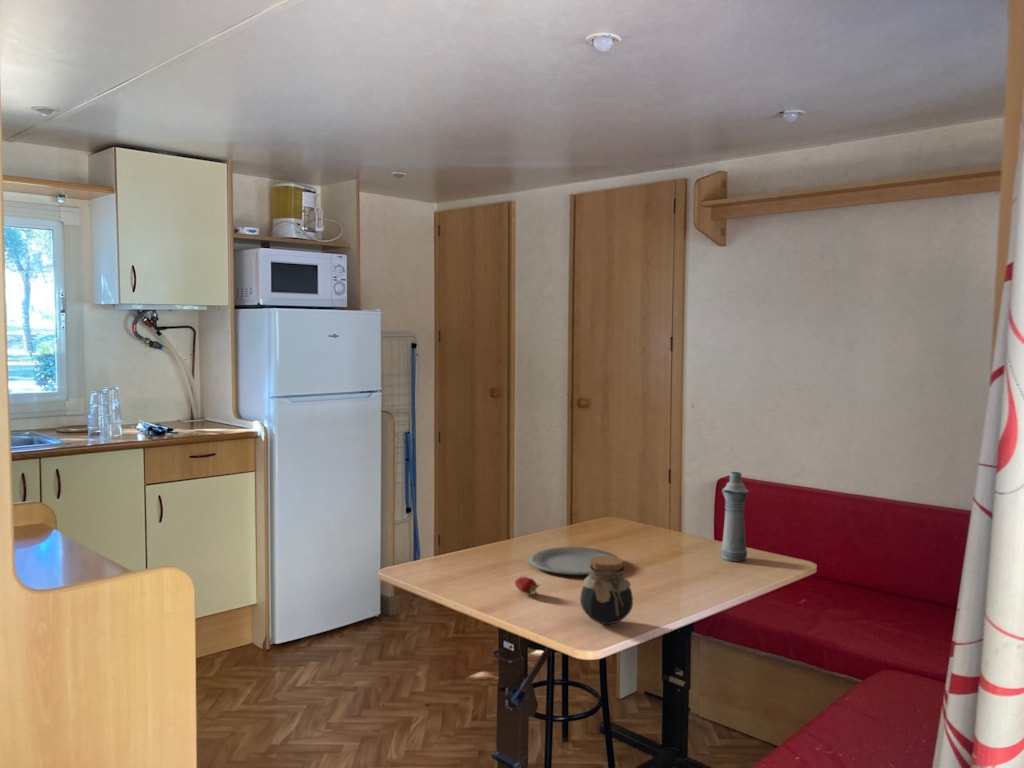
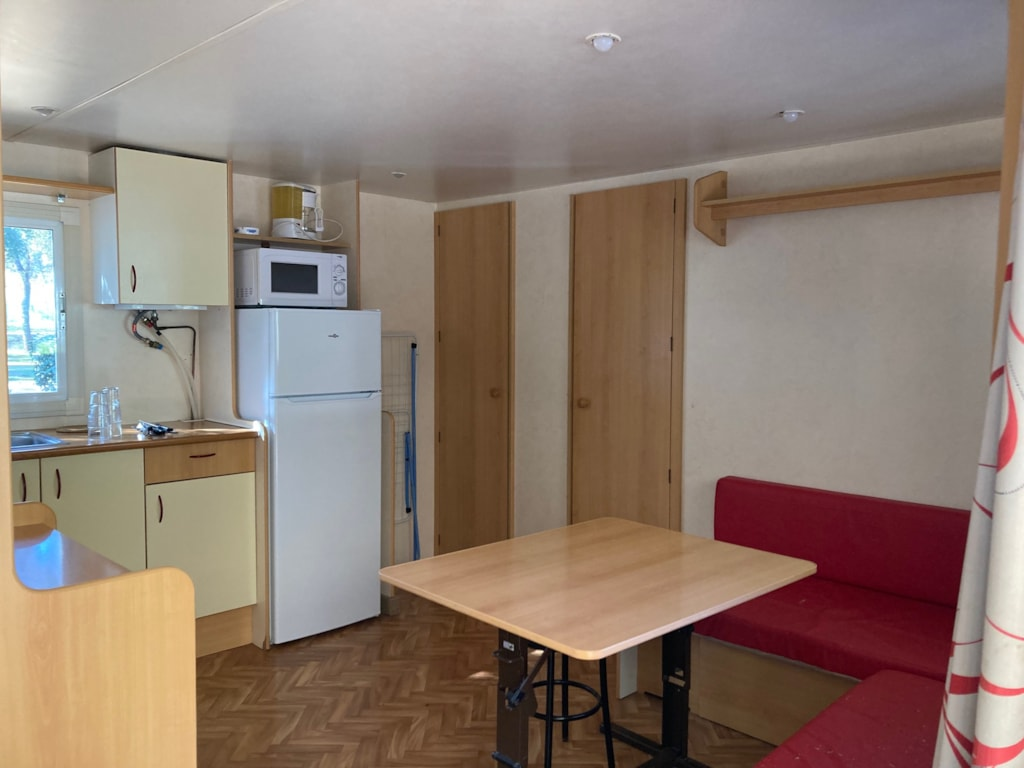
- plate [528,546,618,576]
- fruit [514,576,541,598]
- jar [579,556,634,625]
- bottle [720,471,750,562]
